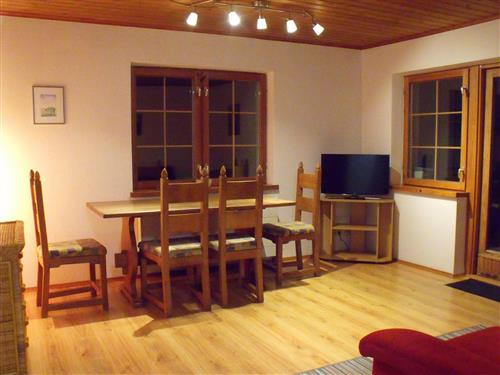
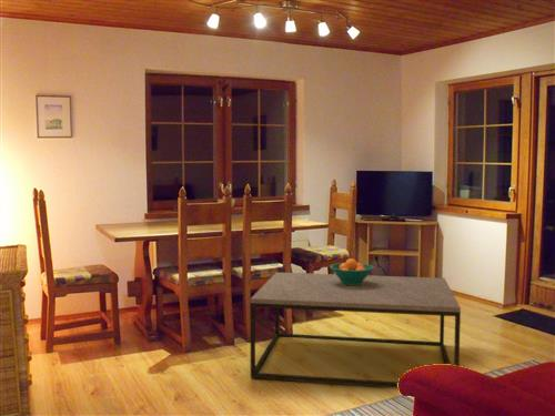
+ fruit bowl [329,257,375,286]
+ coffee table [249,272,462,389]
